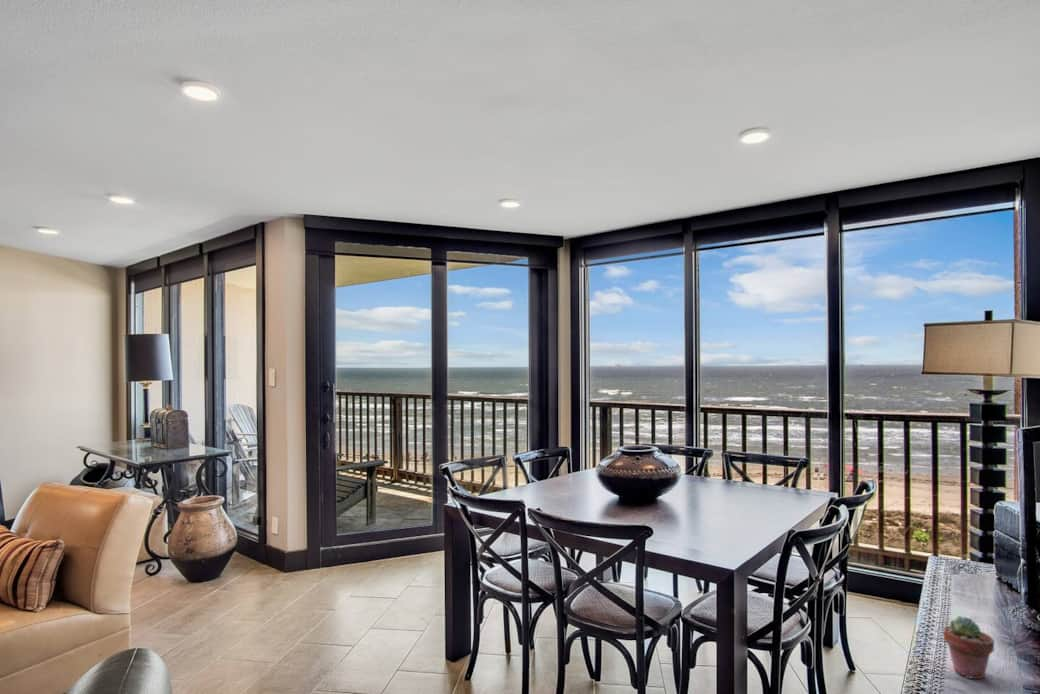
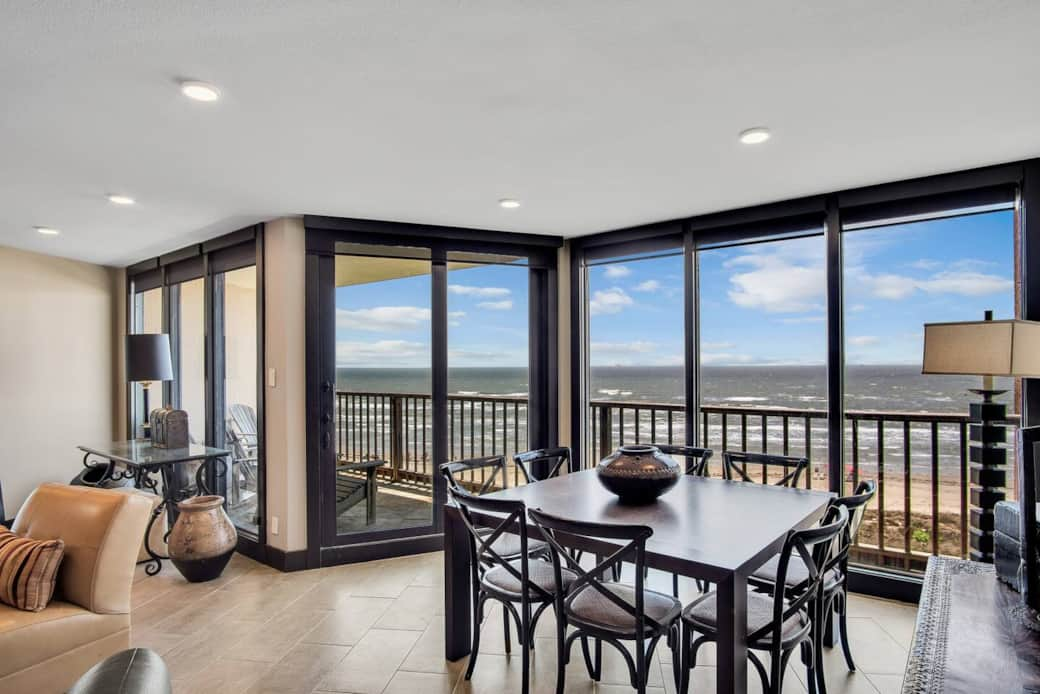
- potted succulent [942,615,995,680]
